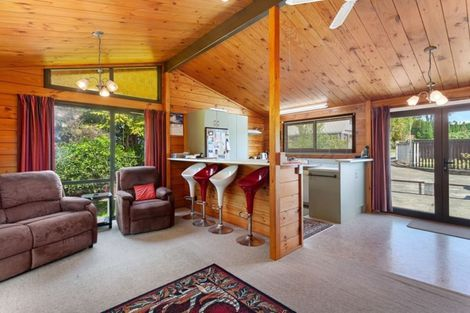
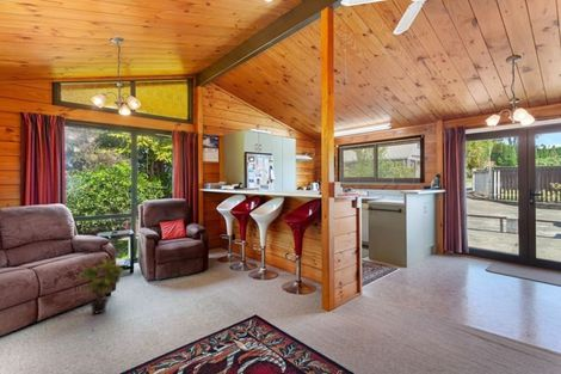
+ potted plant [75,258,125,314]
